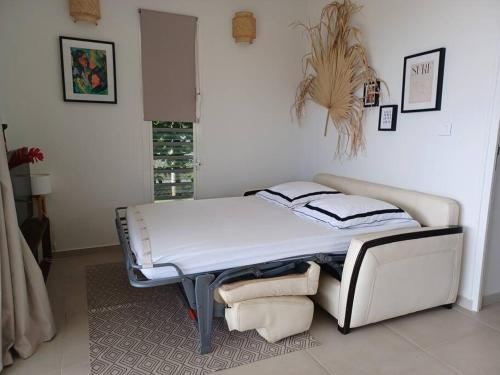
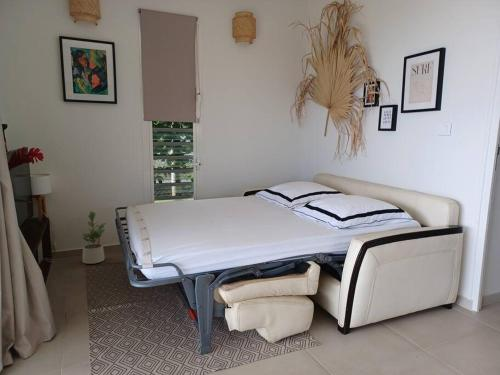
+ potted plant [81,211,107,265]
